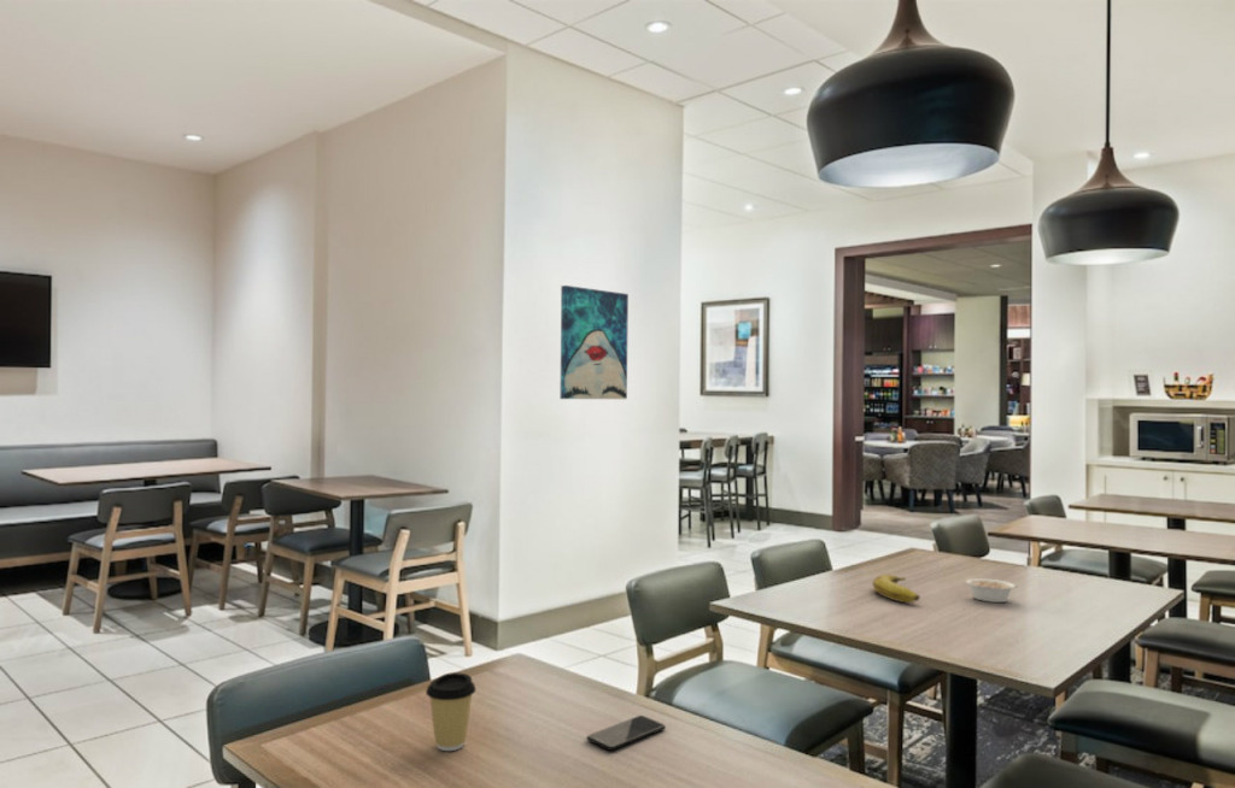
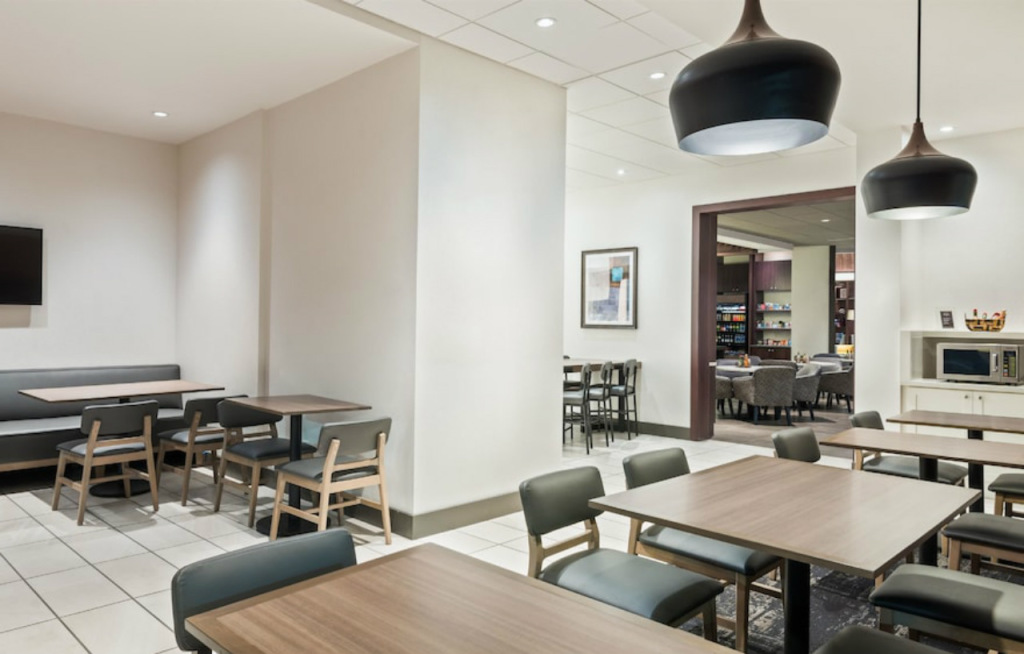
- coffee cup [425,671,478,752]
- wall art [558,284,630,400]
- legume [965,577,1017,604]
- banana [871,574,921,604]
- smartphone [585,715,667,752]
